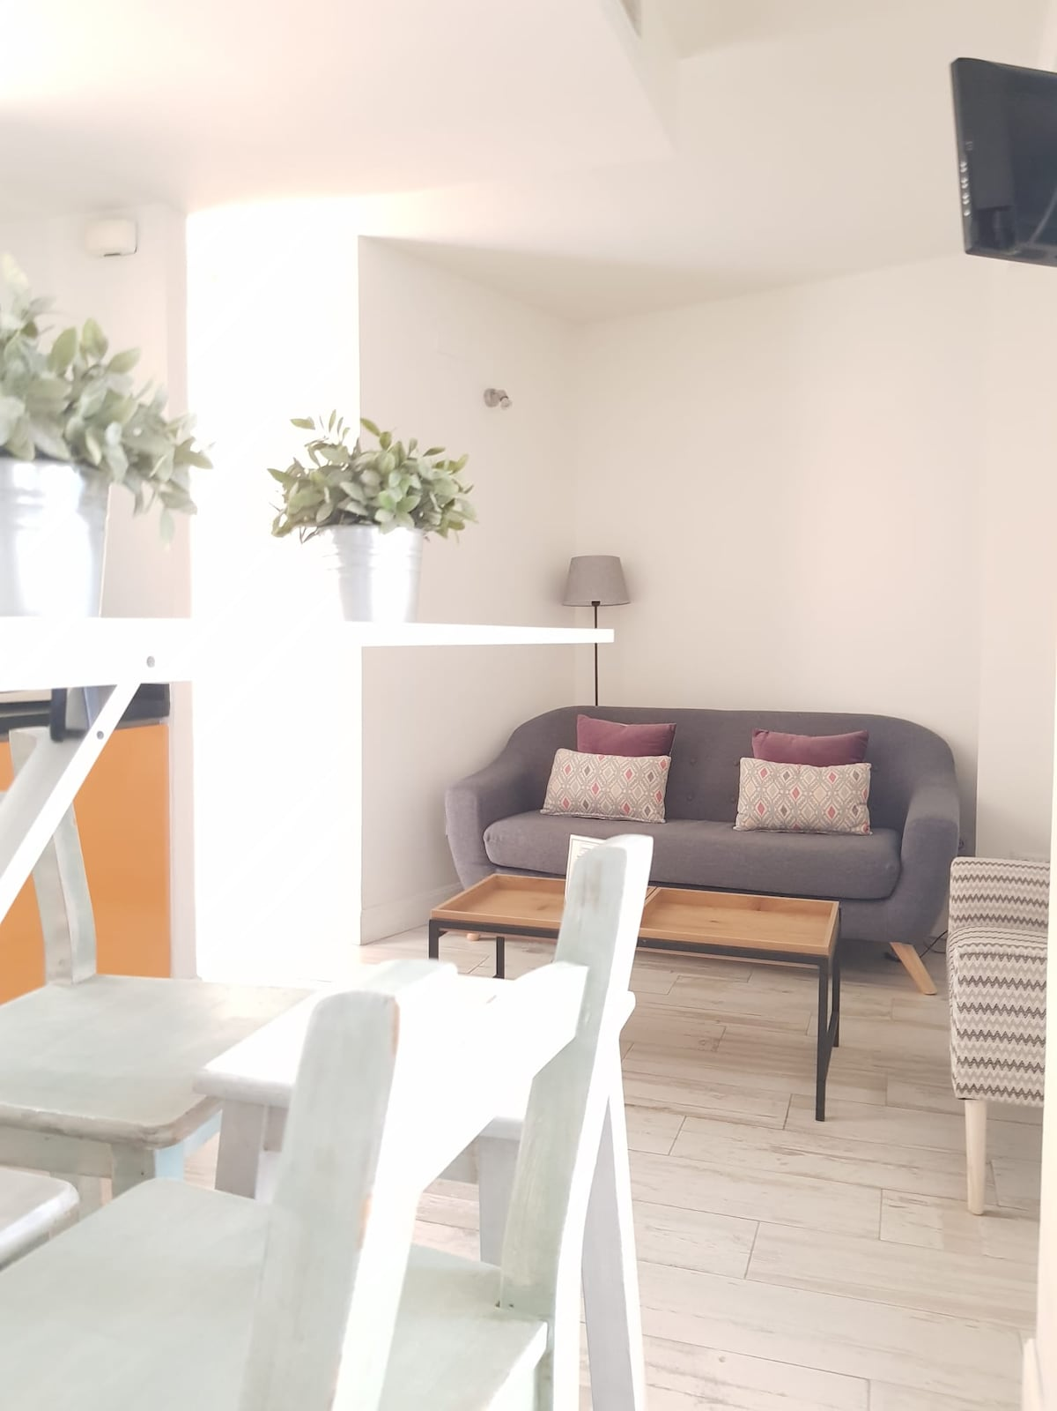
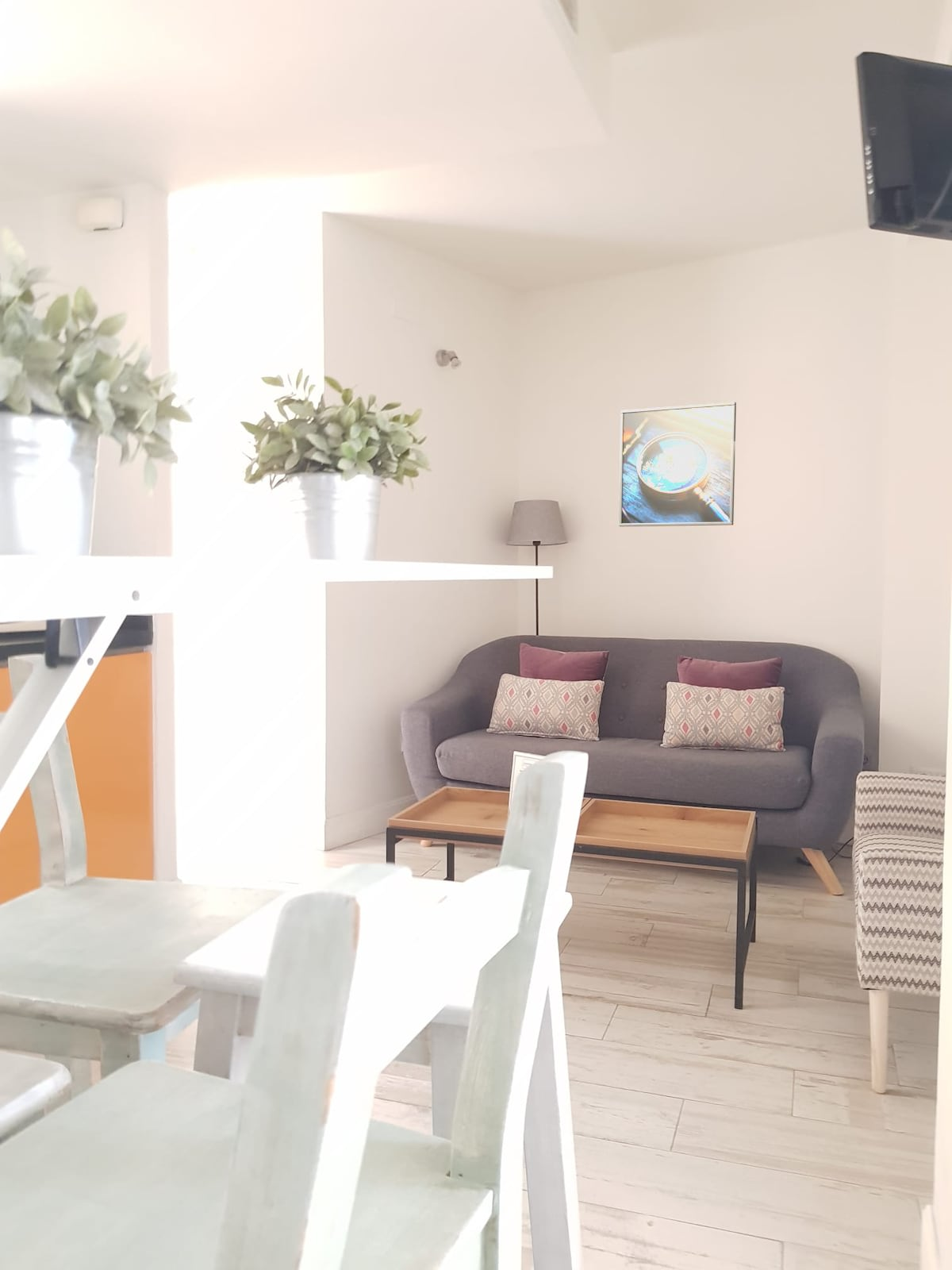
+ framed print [618,402,737,527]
